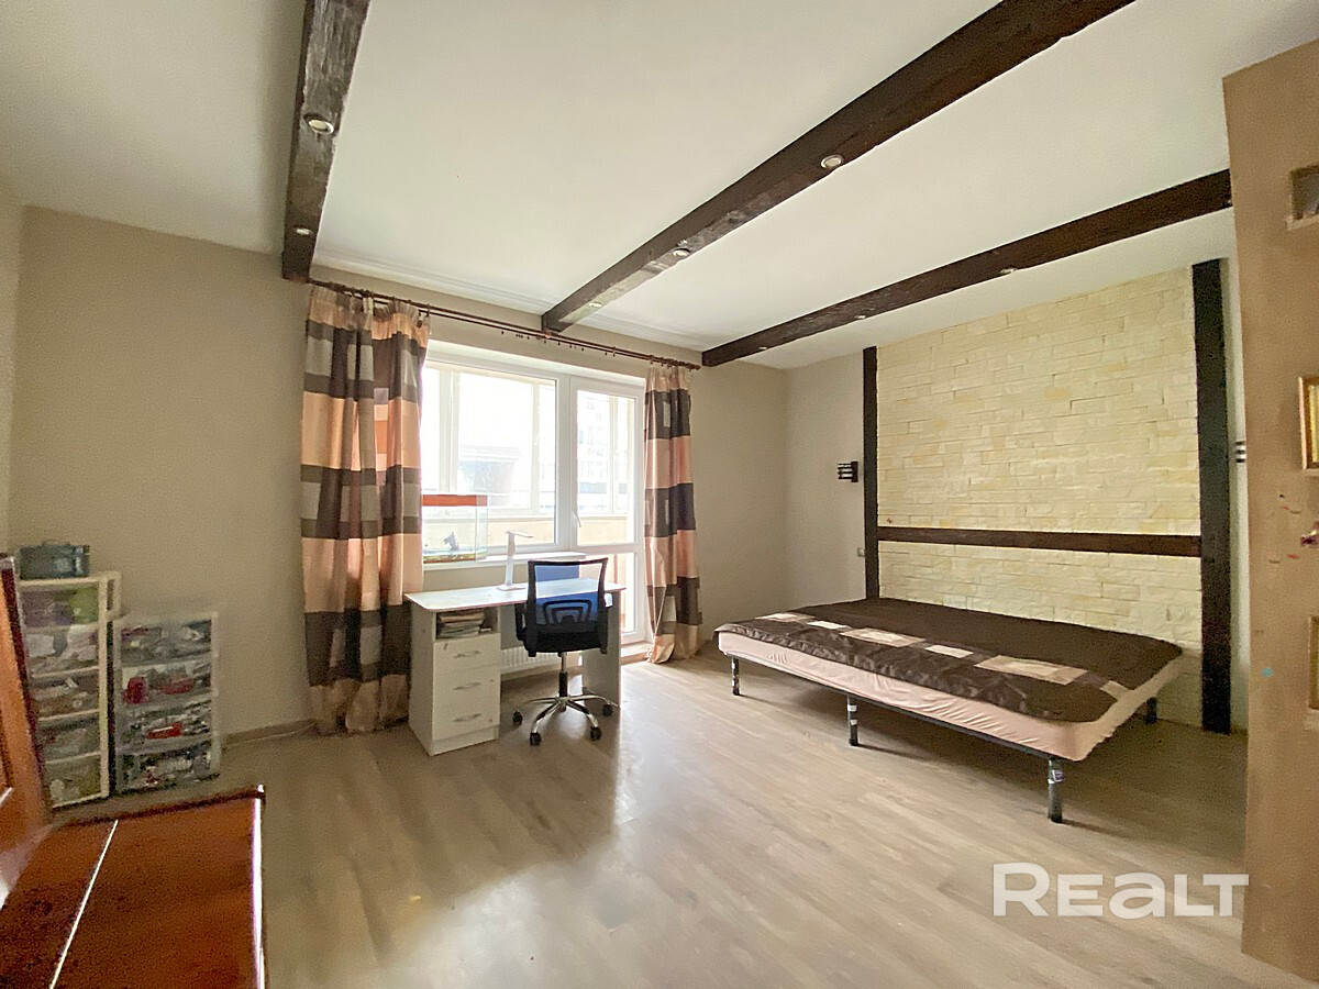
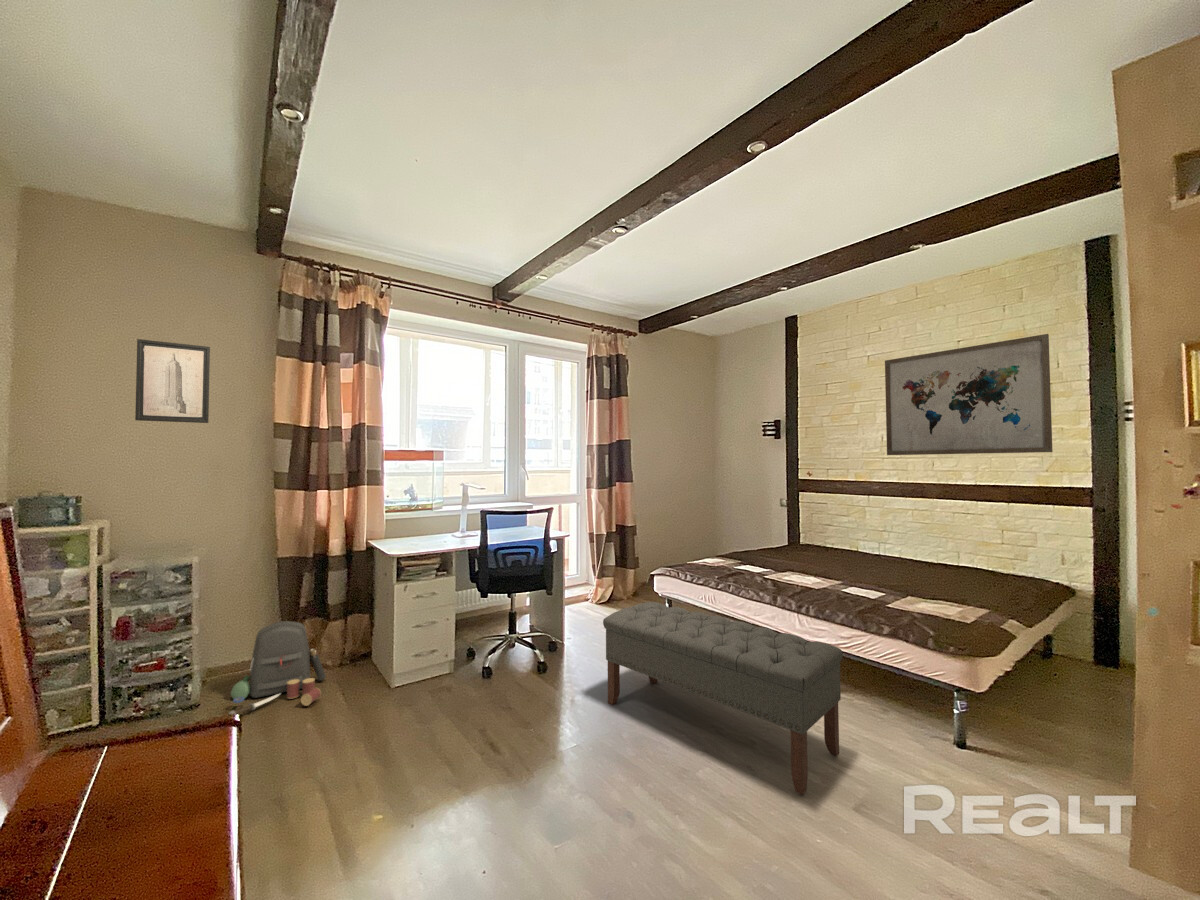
+ wall art [884,333,1054,456]
+ bench [602,601,844,796]
+ backpack [228,620,327,716]
+ wall art [134,338,211,424]
